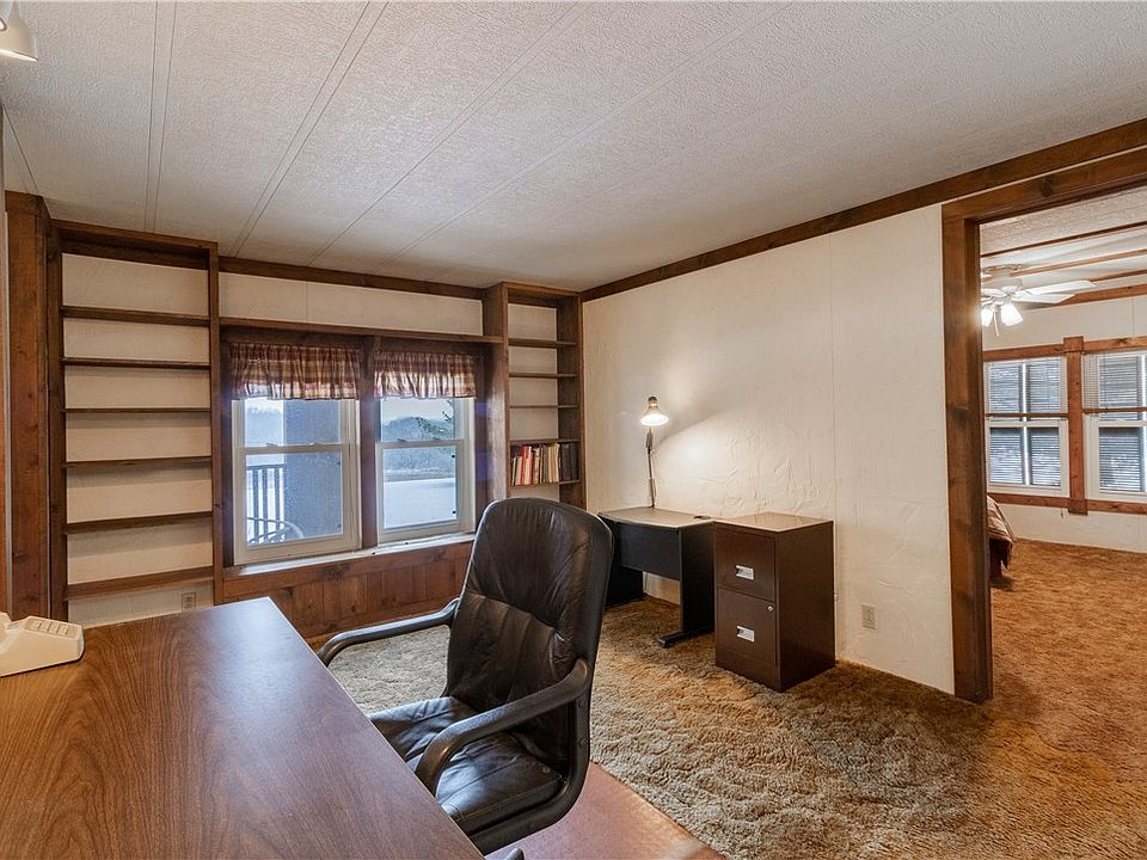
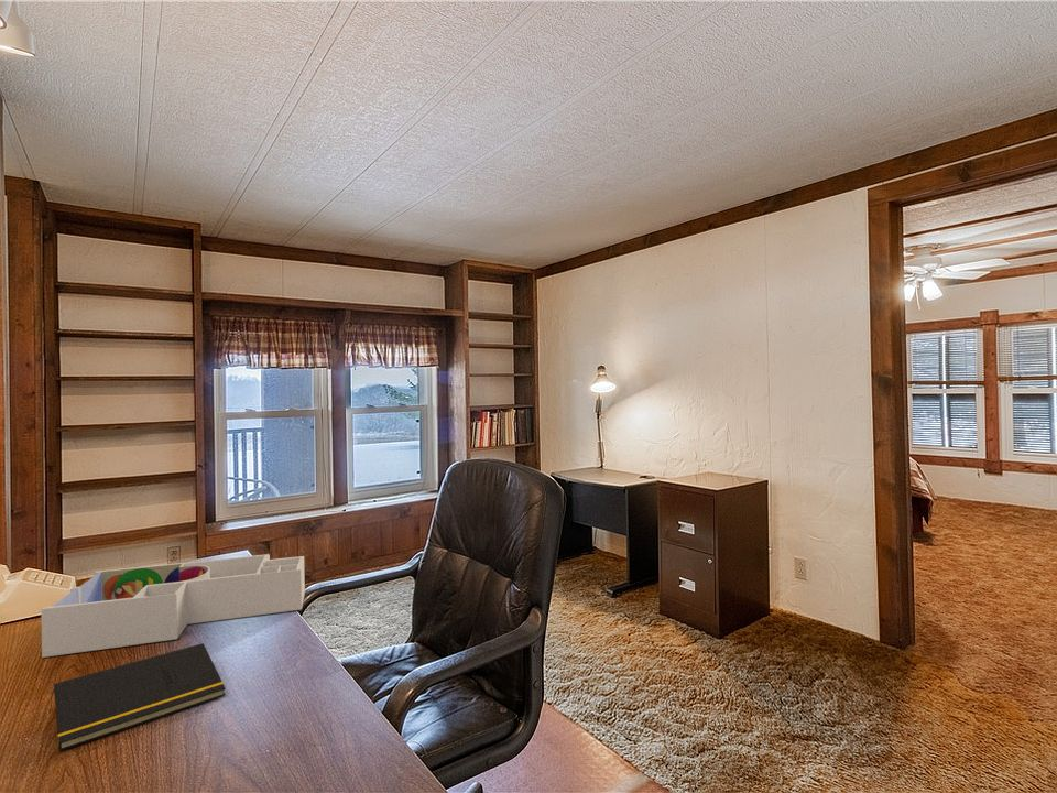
+ desk organizer [40,553,306,659]
+ notepad [48,642,227,752]
